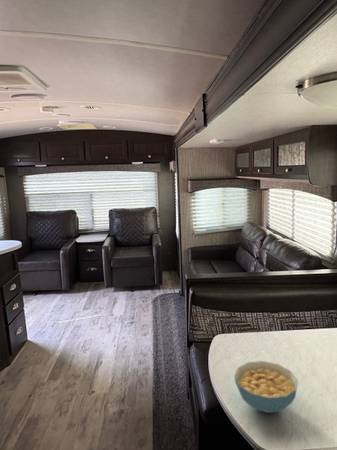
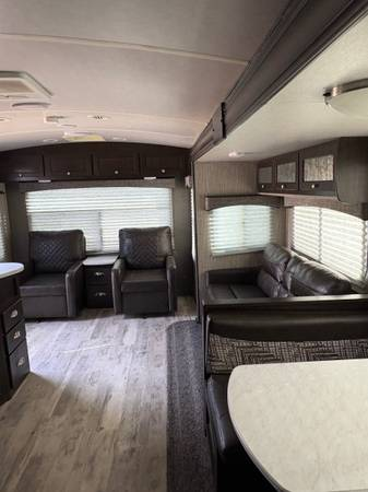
- cereal bowl [233,360,299,414]
